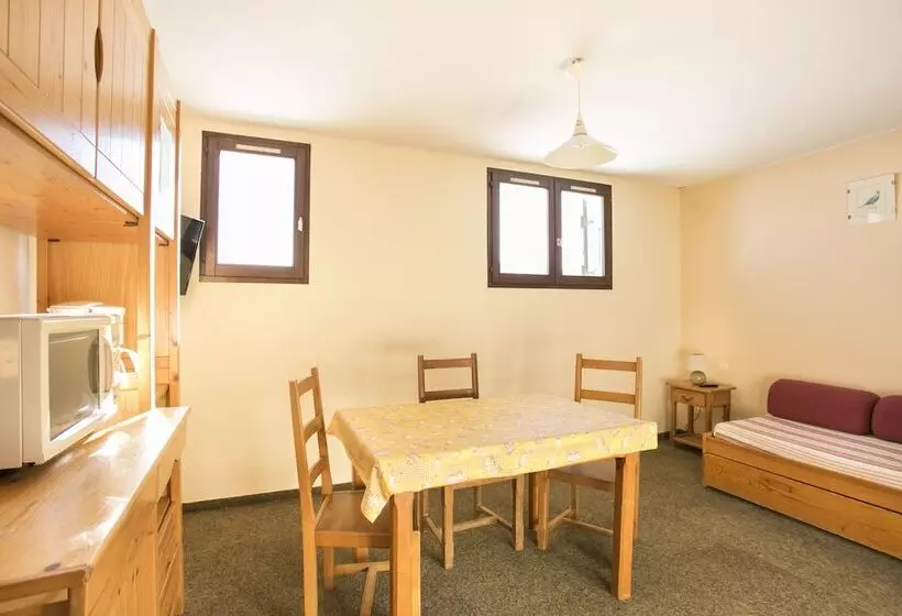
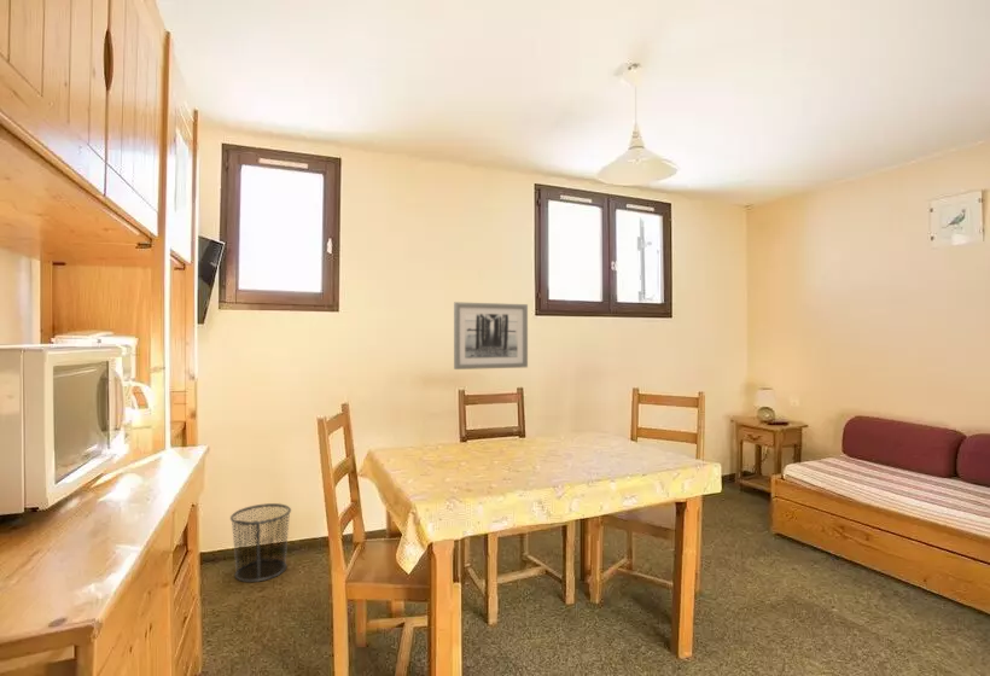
+ trash can [229,502,292,583]
+ wall art [453,301,529,371]
